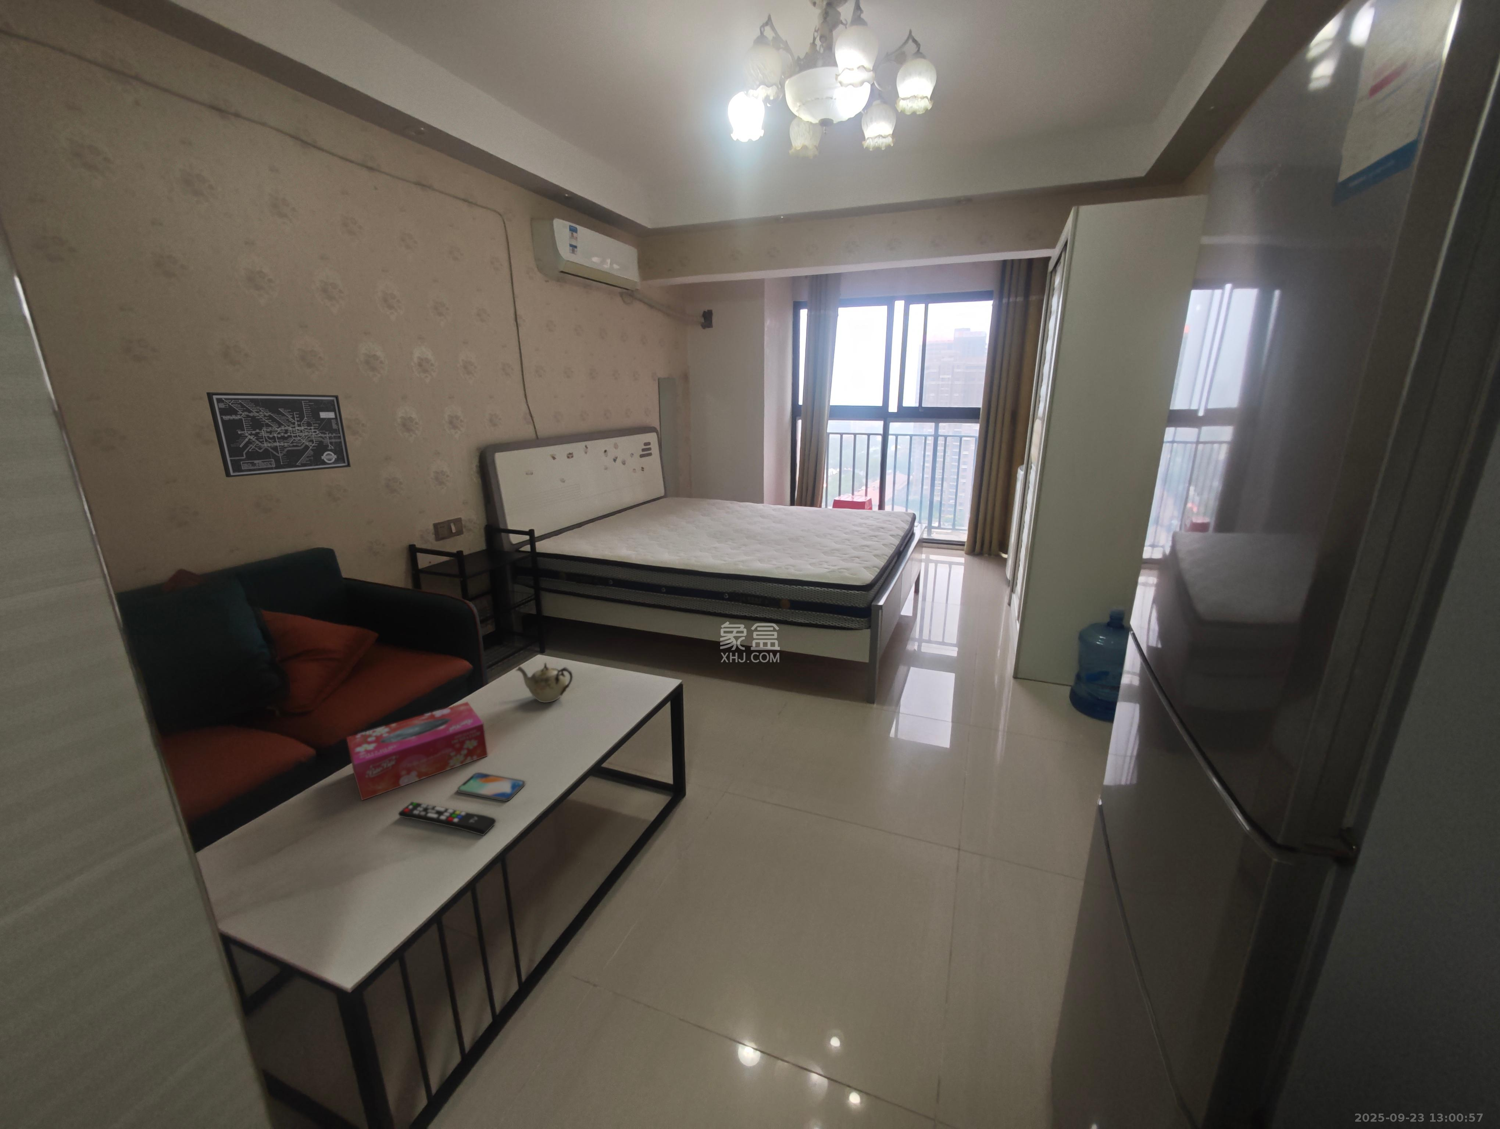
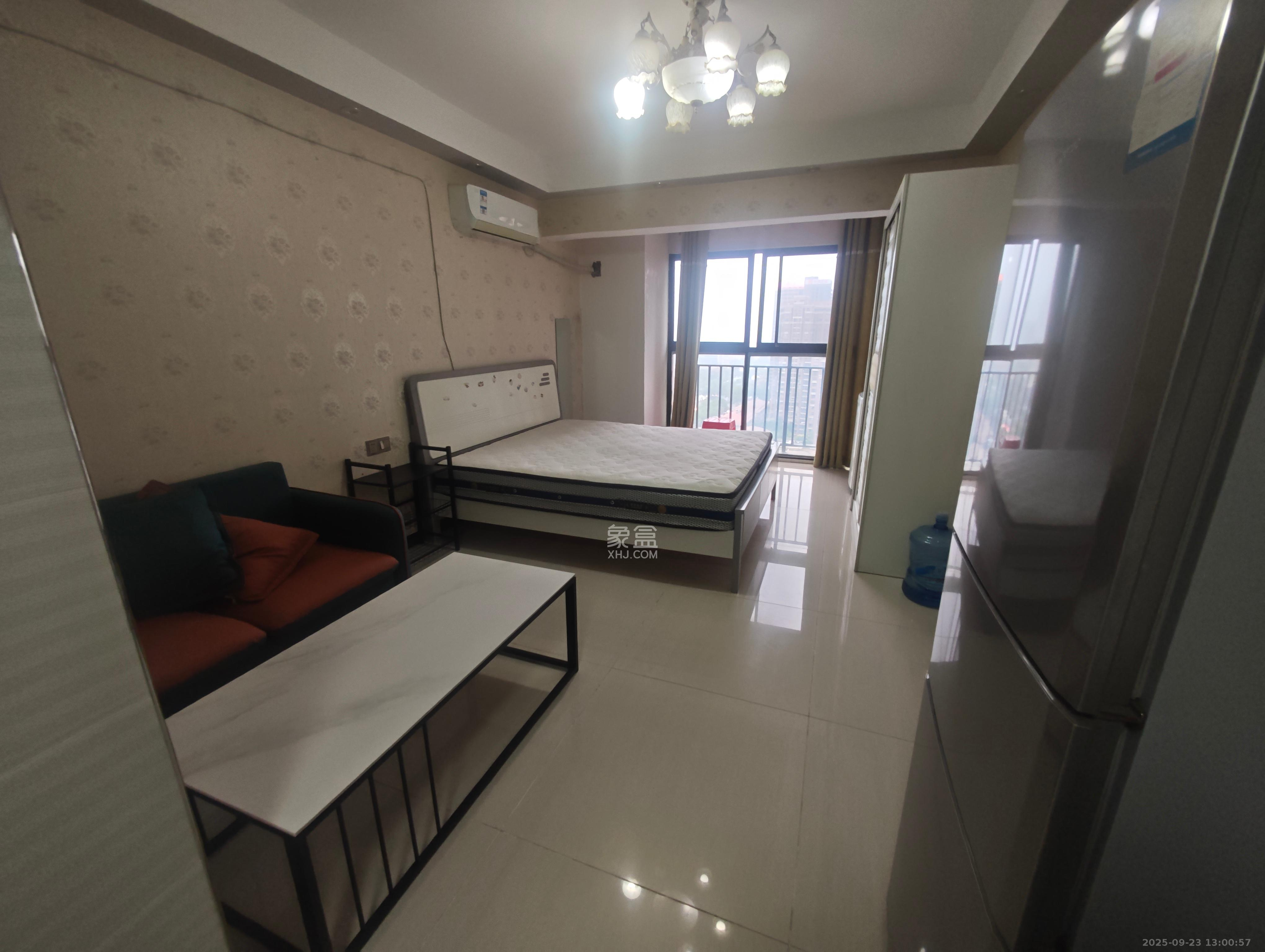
- wall art [206,391,351,478]
- teapot [515,662,573,703]
- smartphone [457,772,525,802]
- tissue box [346,702,489,800]
- remote control [397,802,497,836]
